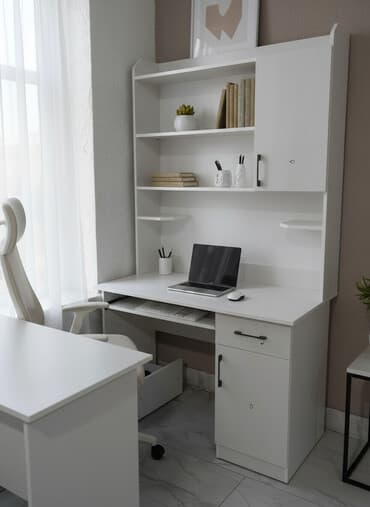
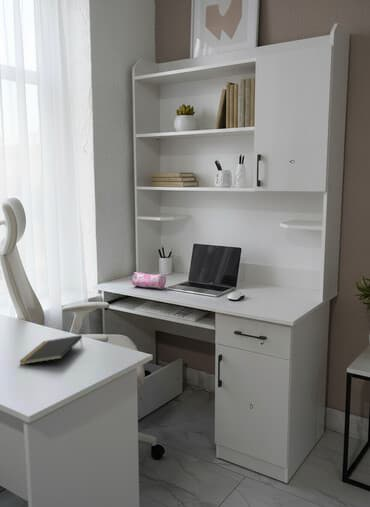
+ pencil case [129,271,167,290]
+ notepad [18,334,83,366]
